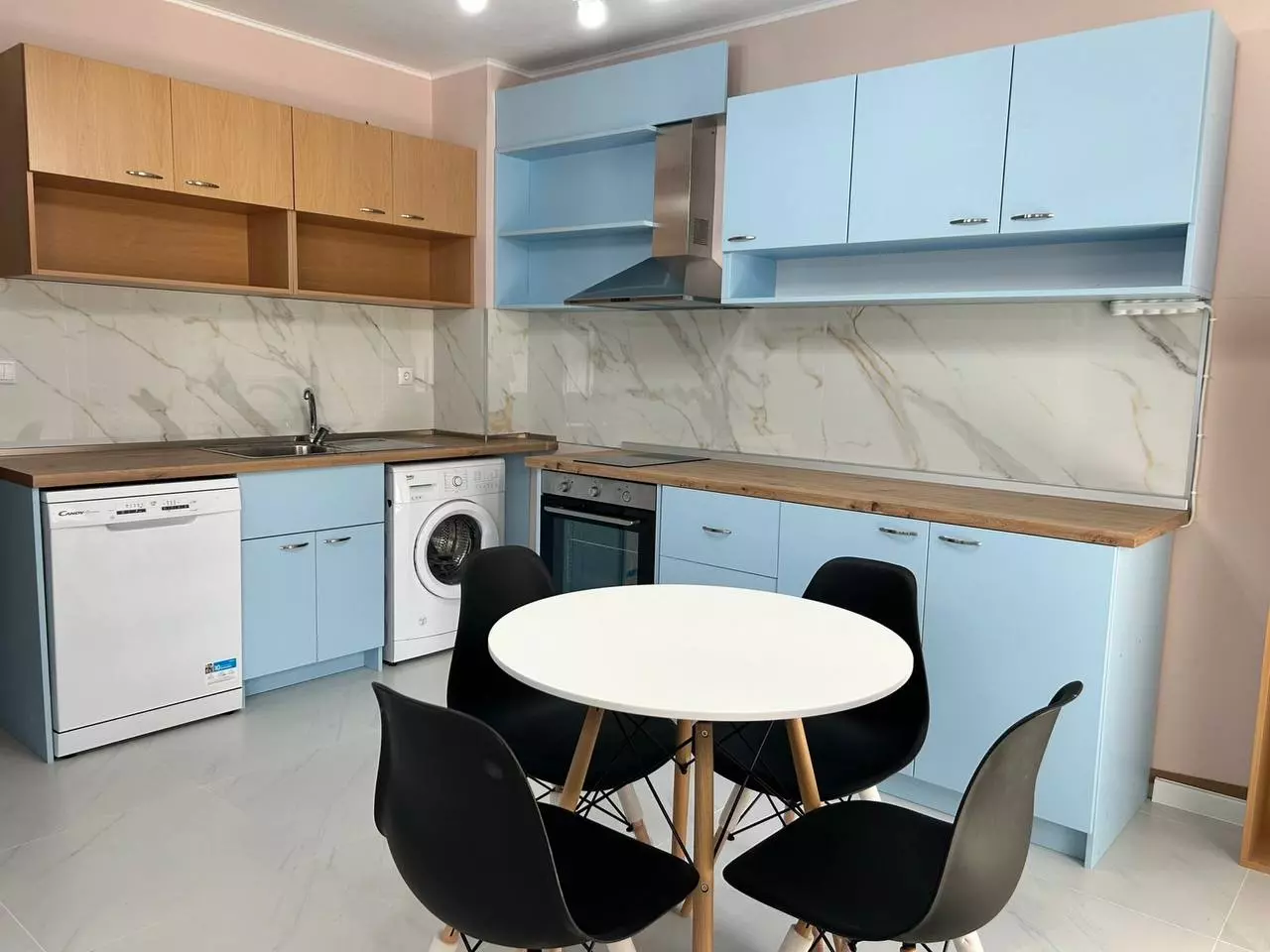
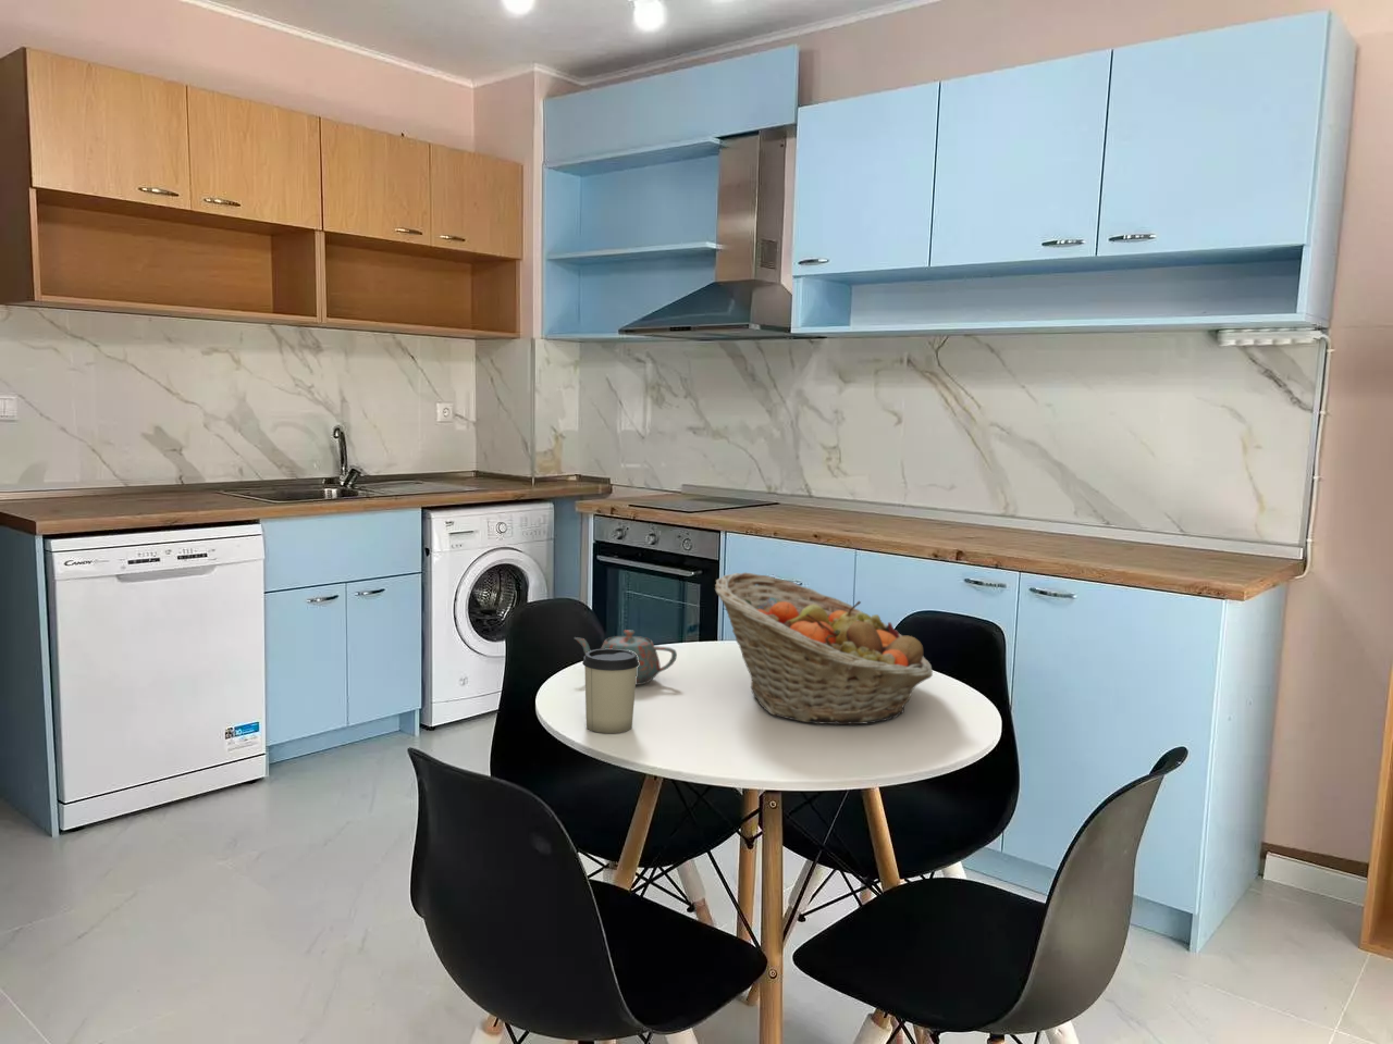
+ cup [581,648,638,734]
+ teapot [574,628,678,686]
+ fruit basket [714,571,933,725]
